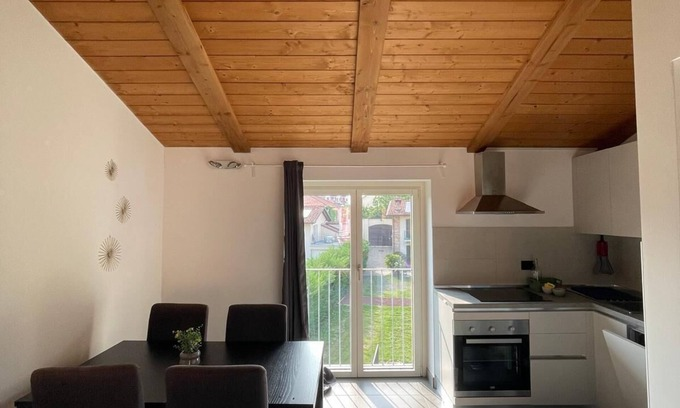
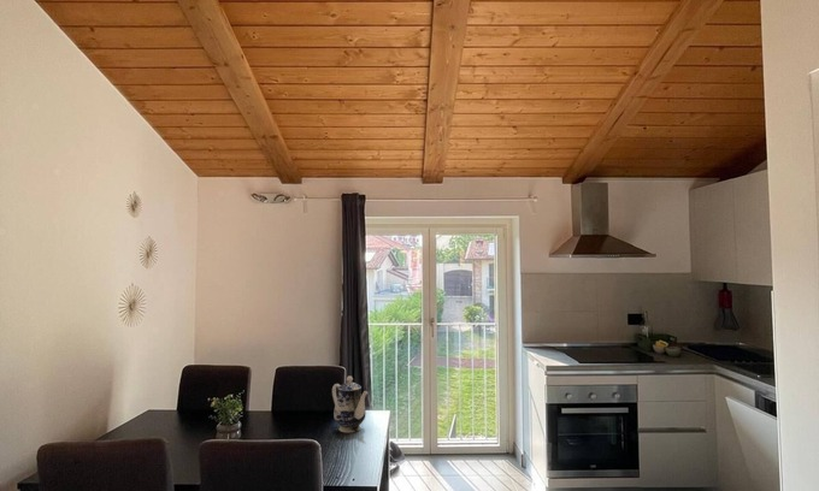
+ teapot [331,375,369,433]
